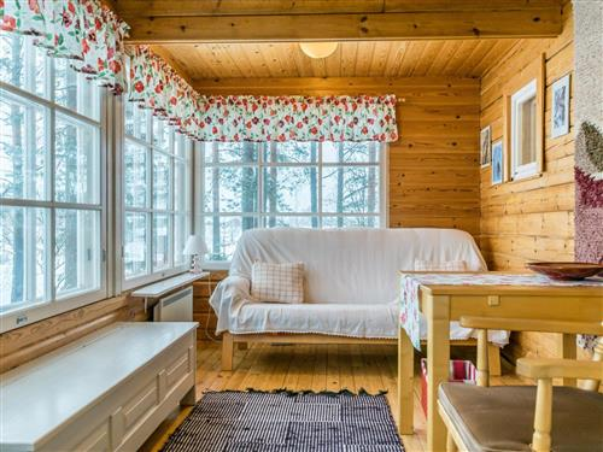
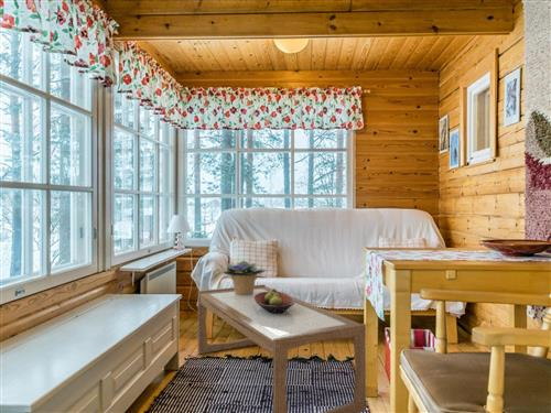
+ coffee table [197,283,367,413]
+ fruit bowl [255,287,294,314]
+ potted flower [220,260,267,295]
